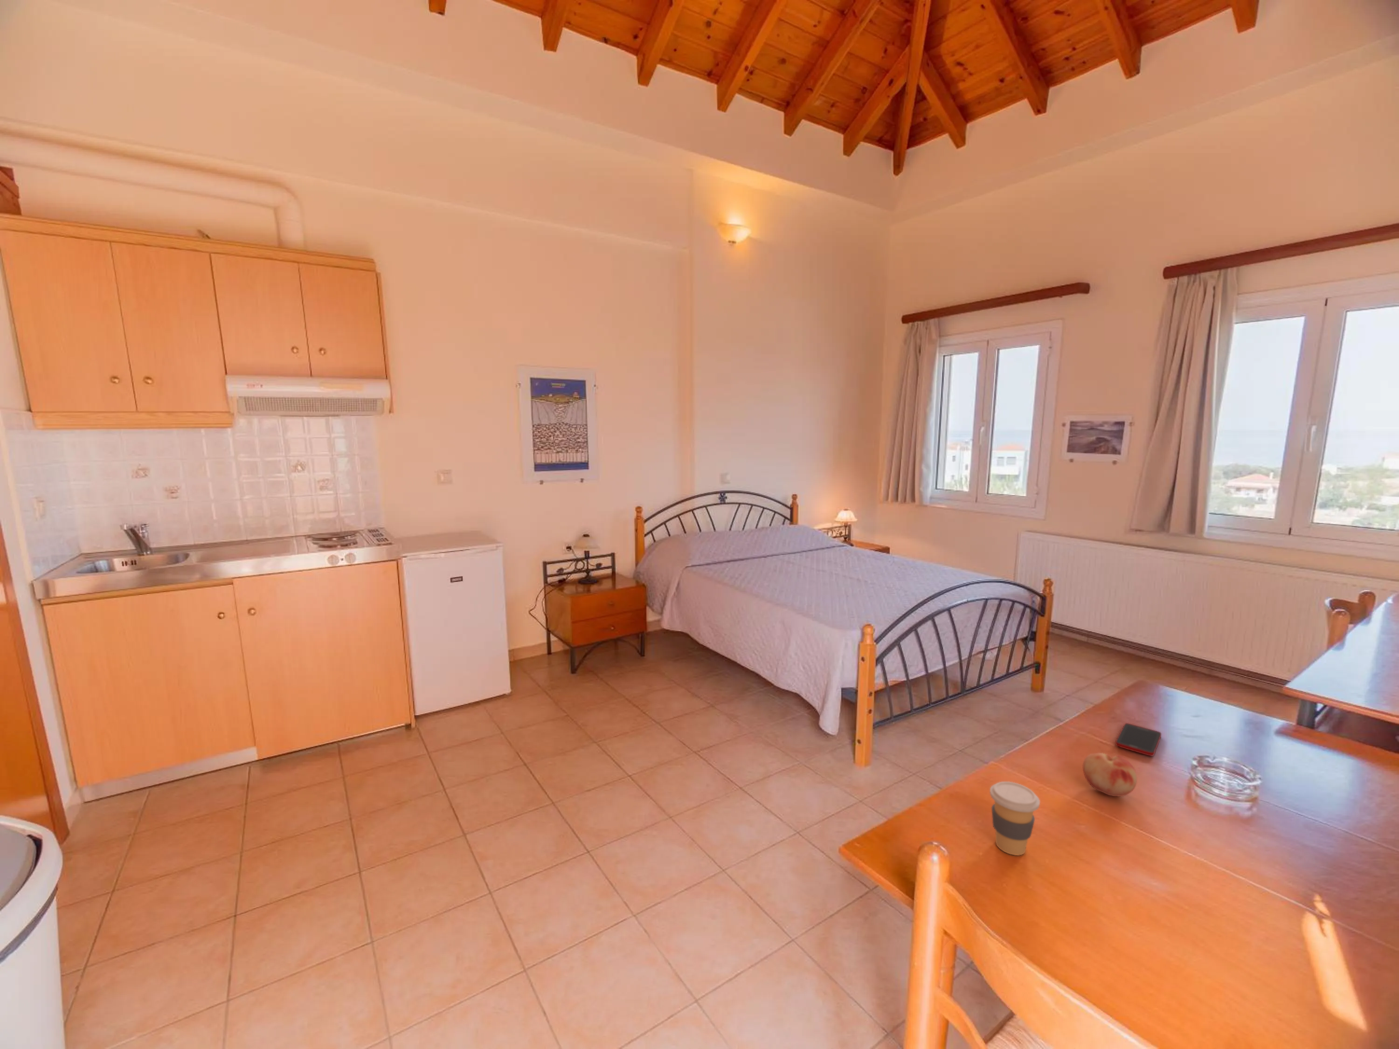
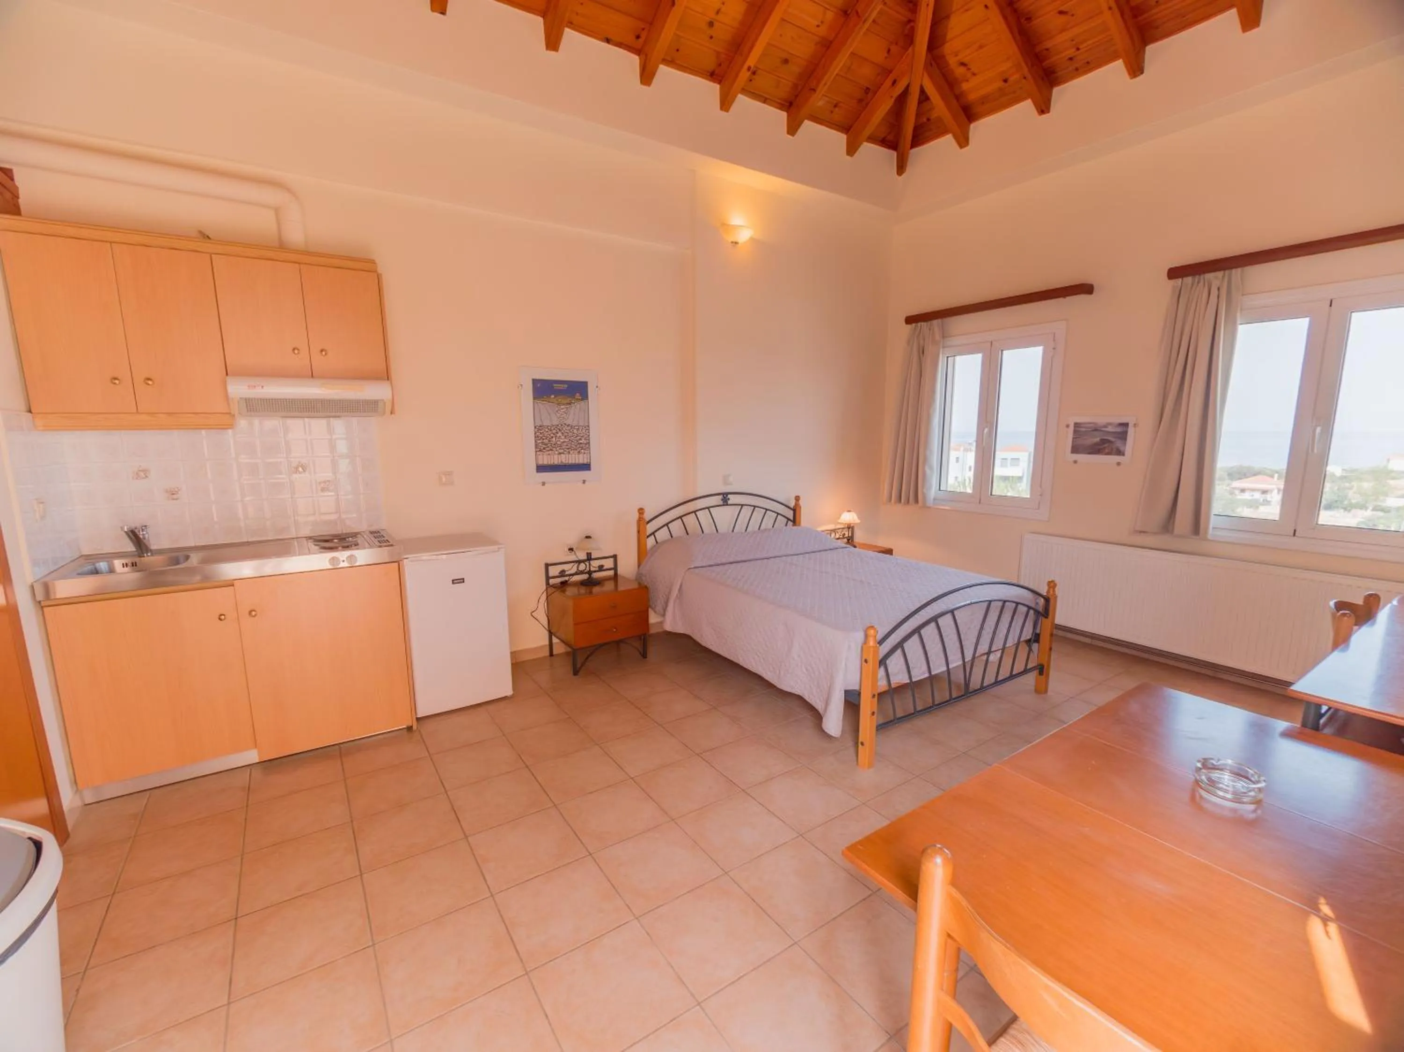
- fruit [1083,753,1138,797]
- coffee cup [989,781,1040,856]
- cell phone [1115,723,1162,757]
